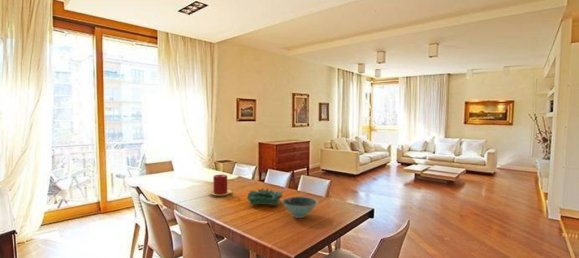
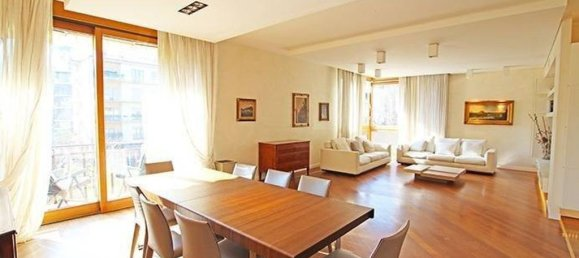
- candle [208,173,233,197]
- bowl [281,195,319,219]
- decorative bowl [246,187,284,207]
